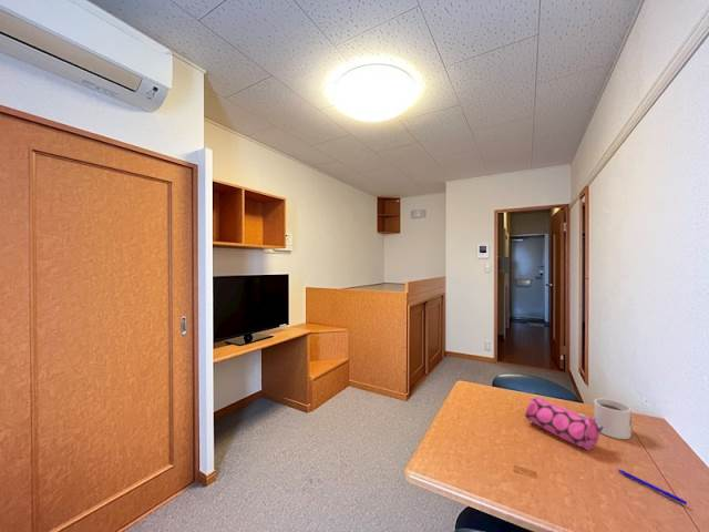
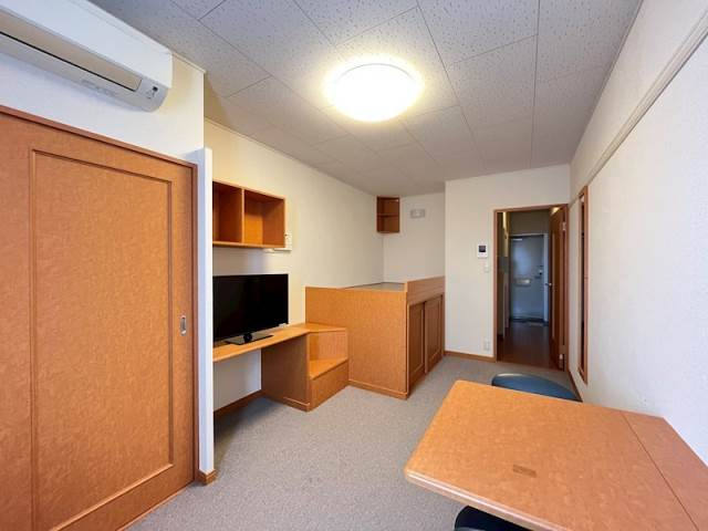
- pencil case [524,396,603,451]
- pen [617,469,688,505]
- mug [593,398,633,440]
